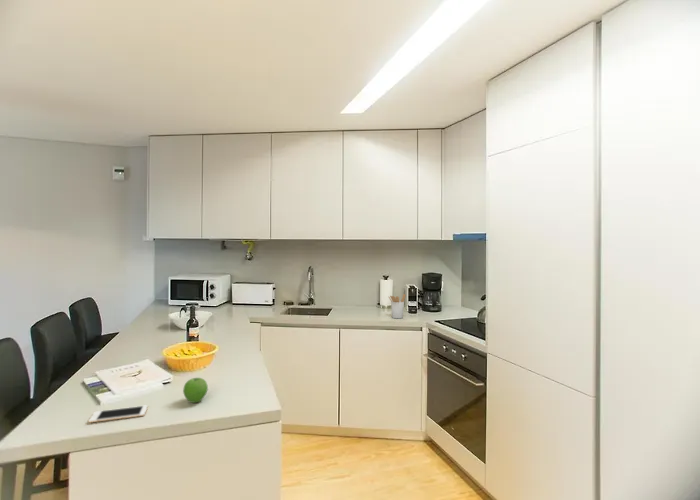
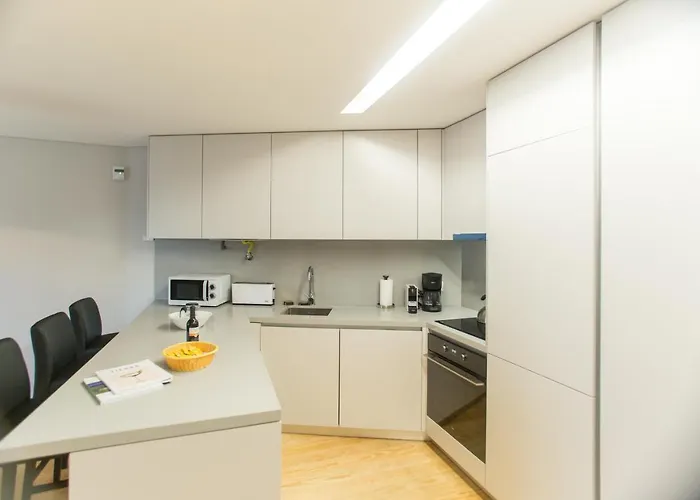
- fruit [182,377,209,404]
- utensil holder [388,293,407,319]
- cell phone [88,404,149,424]
